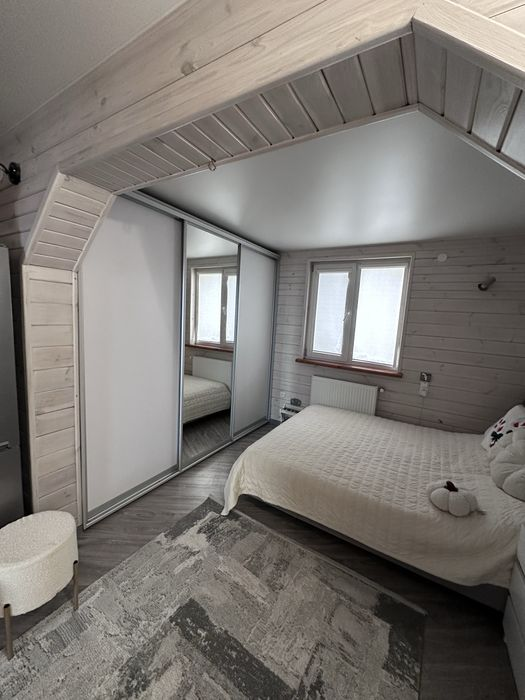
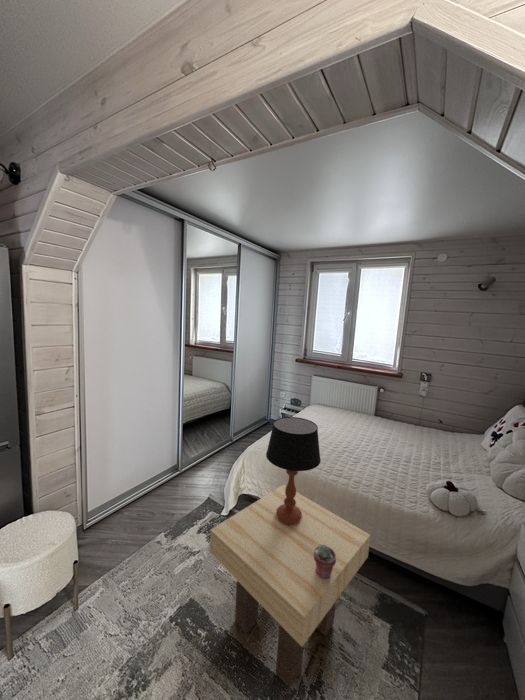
+ potted succulent [314,544,336,579]
+ table lamp [265,416,322,525]
+ side table [209,483,371,688]
